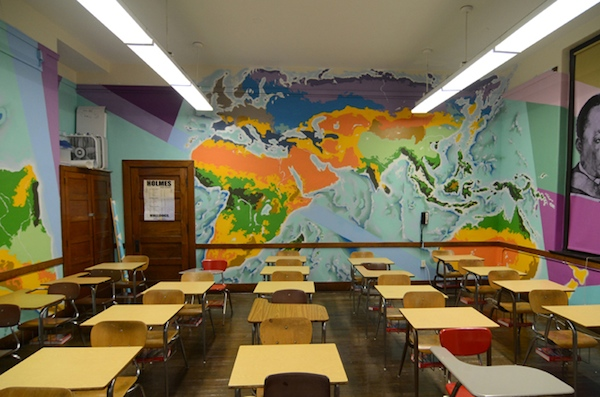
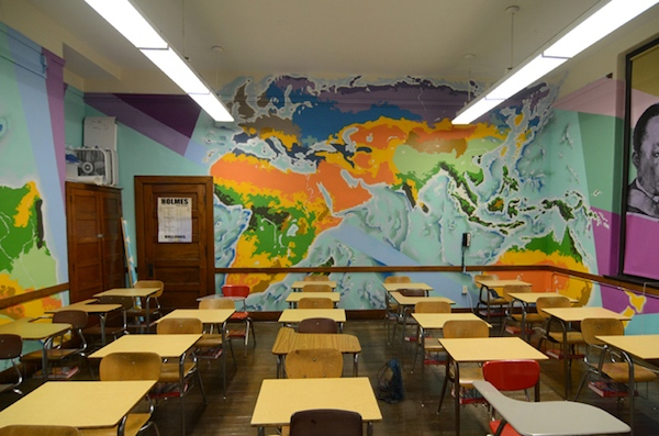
+ backpack [376,357,405,404]
